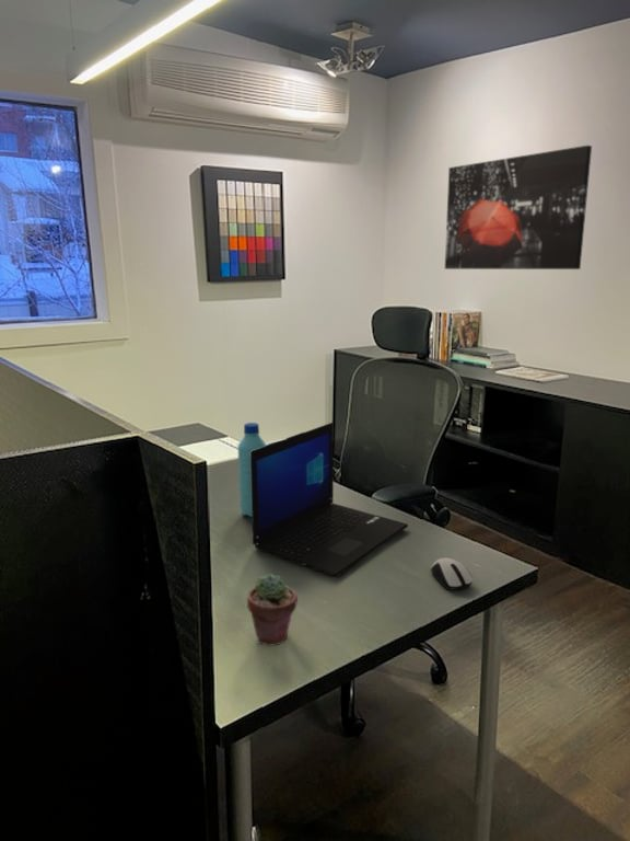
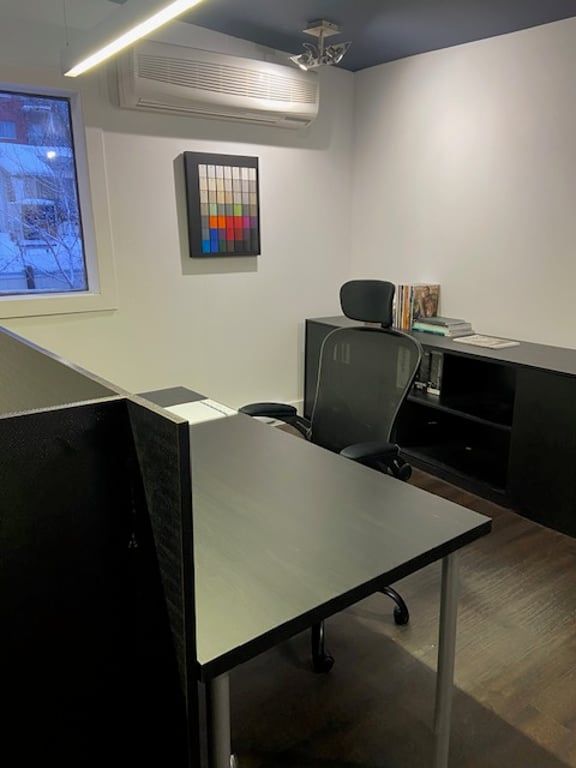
- water bottle [237,422,267,518]
- computer mouse [430,557,474,591]
- wall art [444,145,593,270]
- potted succulent [246,573,299,646]
- laptop [250,422,409,578]
